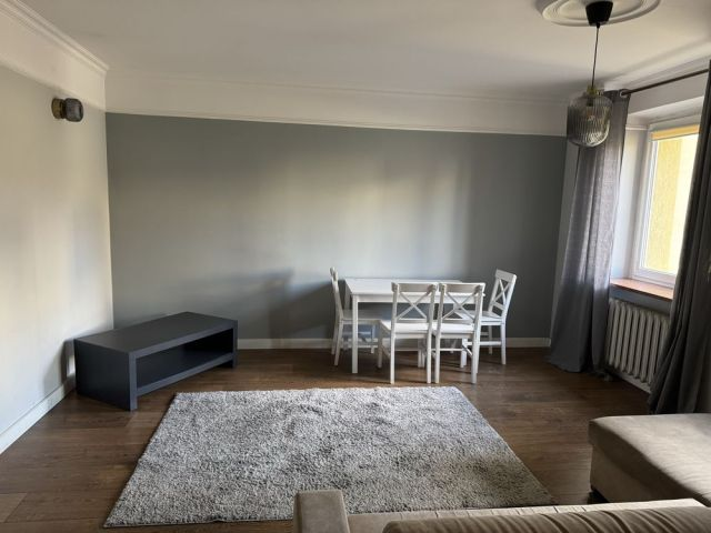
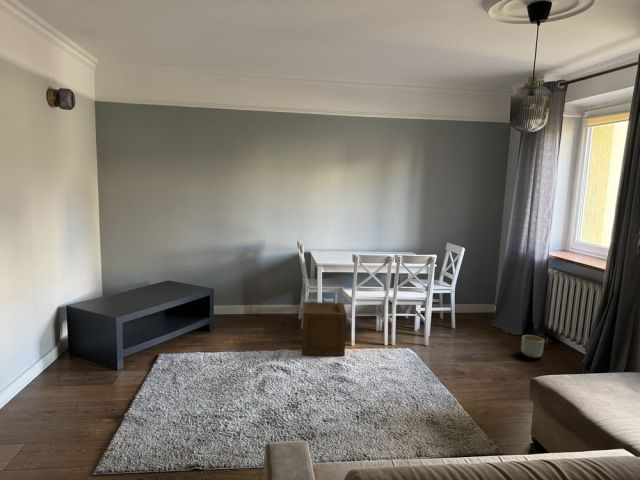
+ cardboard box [301,301,347,357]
+ planter [520,334,545,359]
